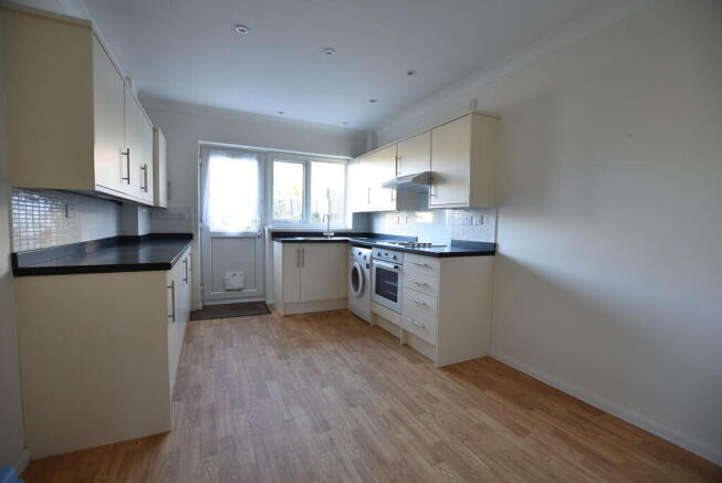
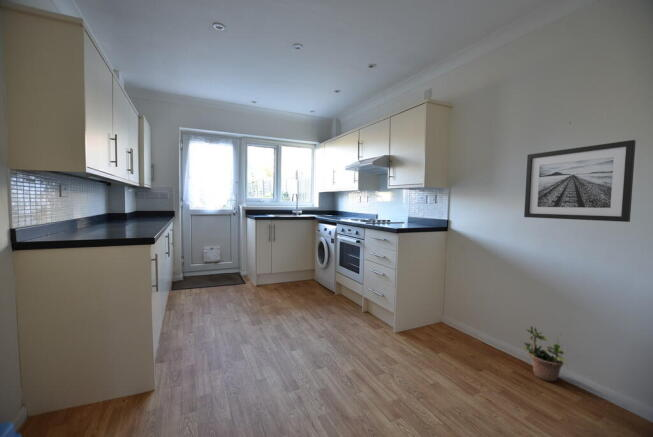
+ wall art [523,139,637,223]
+ potted plant [521,325,566,382]
